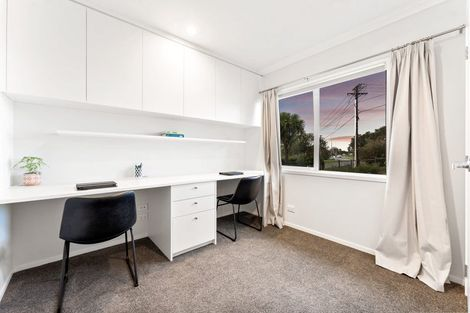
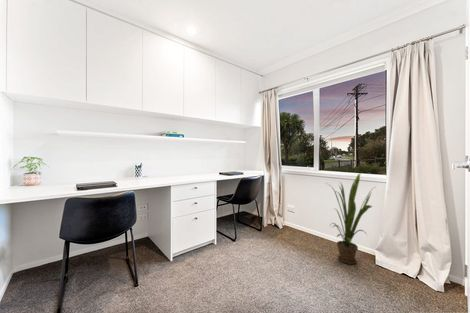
+ house plant [325,172,378,265]
